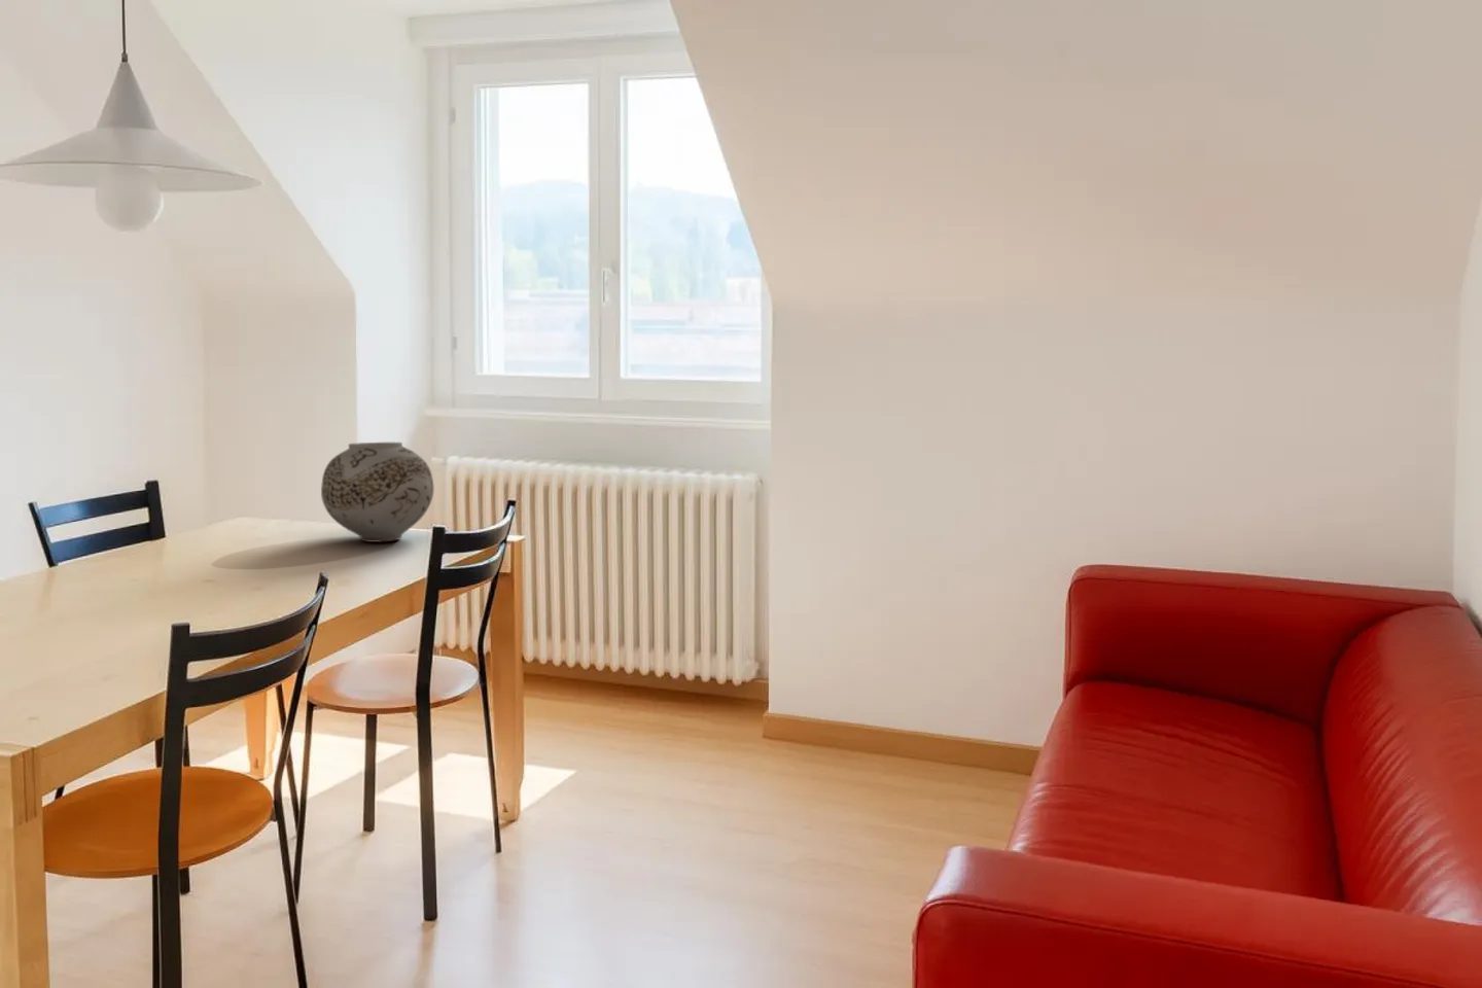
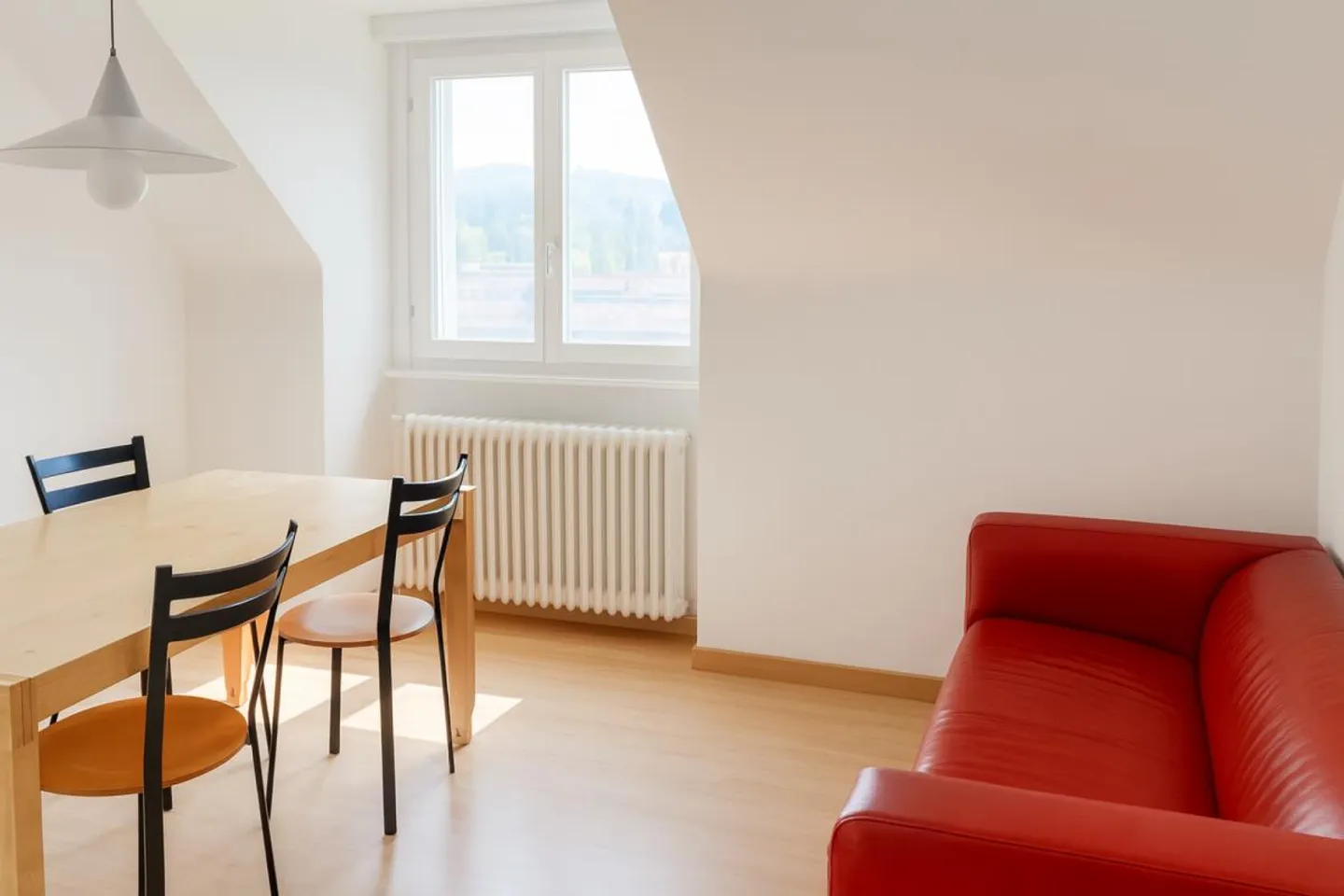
- vase [320,441,434,544]
